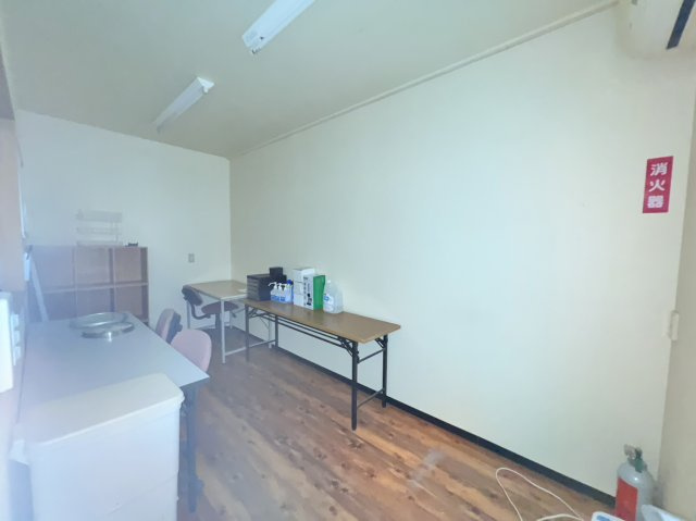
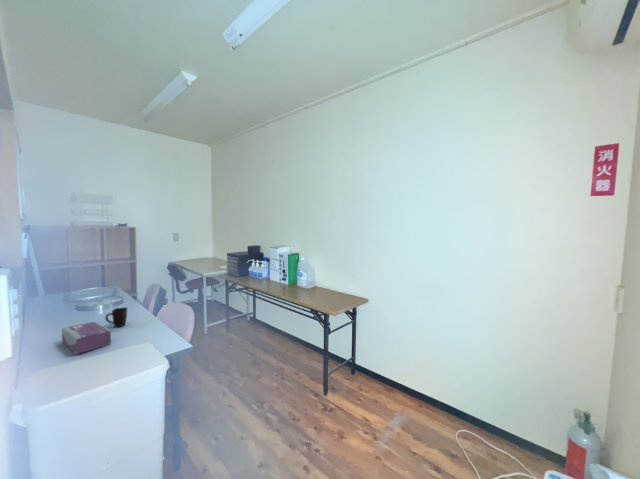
+ tissue box [61,321,112,355]
+ mug [104,306,128,328]
